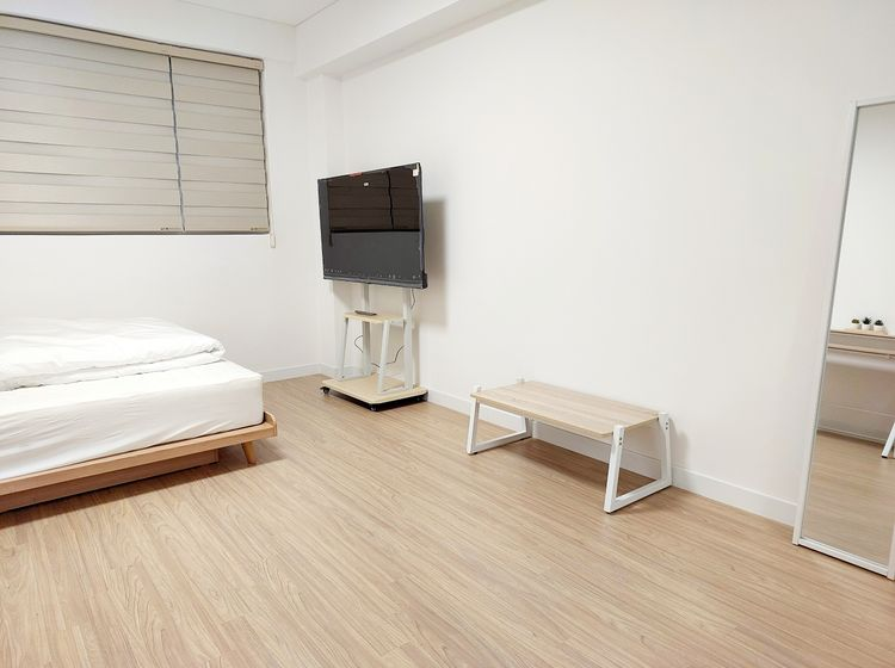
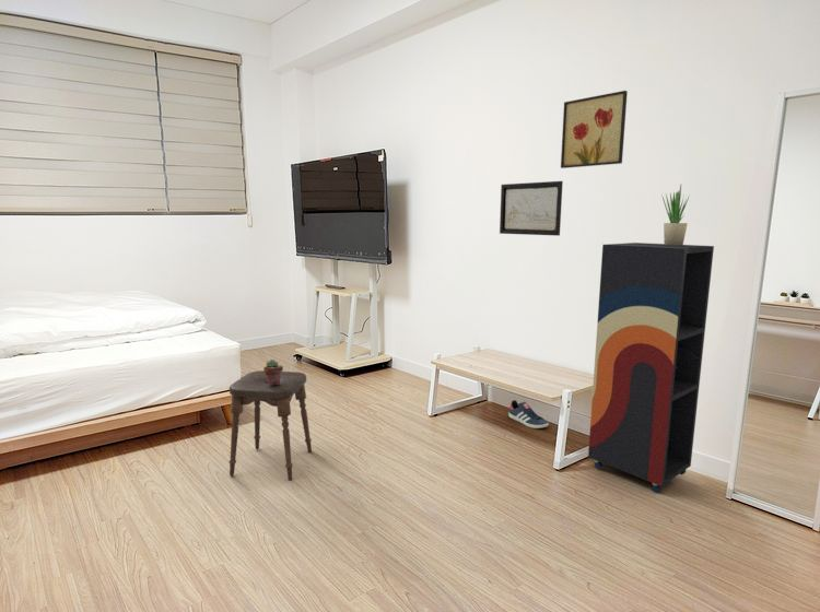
+ wall art [560,90,629,169]
+ potted succulent [262,358,284,385]
+ wall art [499,180,564,237]
+ stool [227,369,313,481]
+ sneaker [507,399,550,429]
+ potted plant [660,184,691,245]
+ shelving unit [587,242,715,494]
